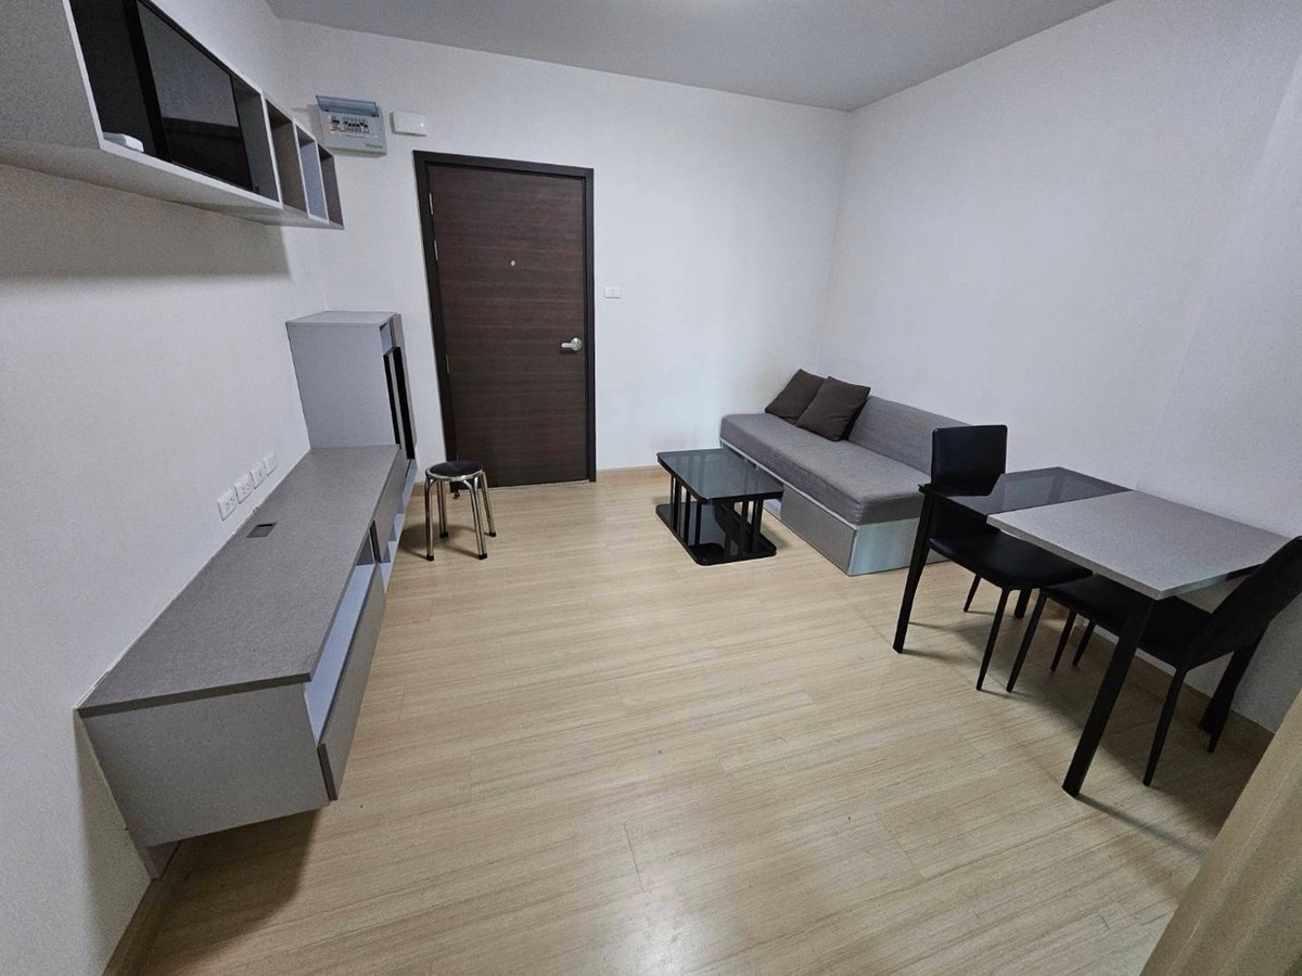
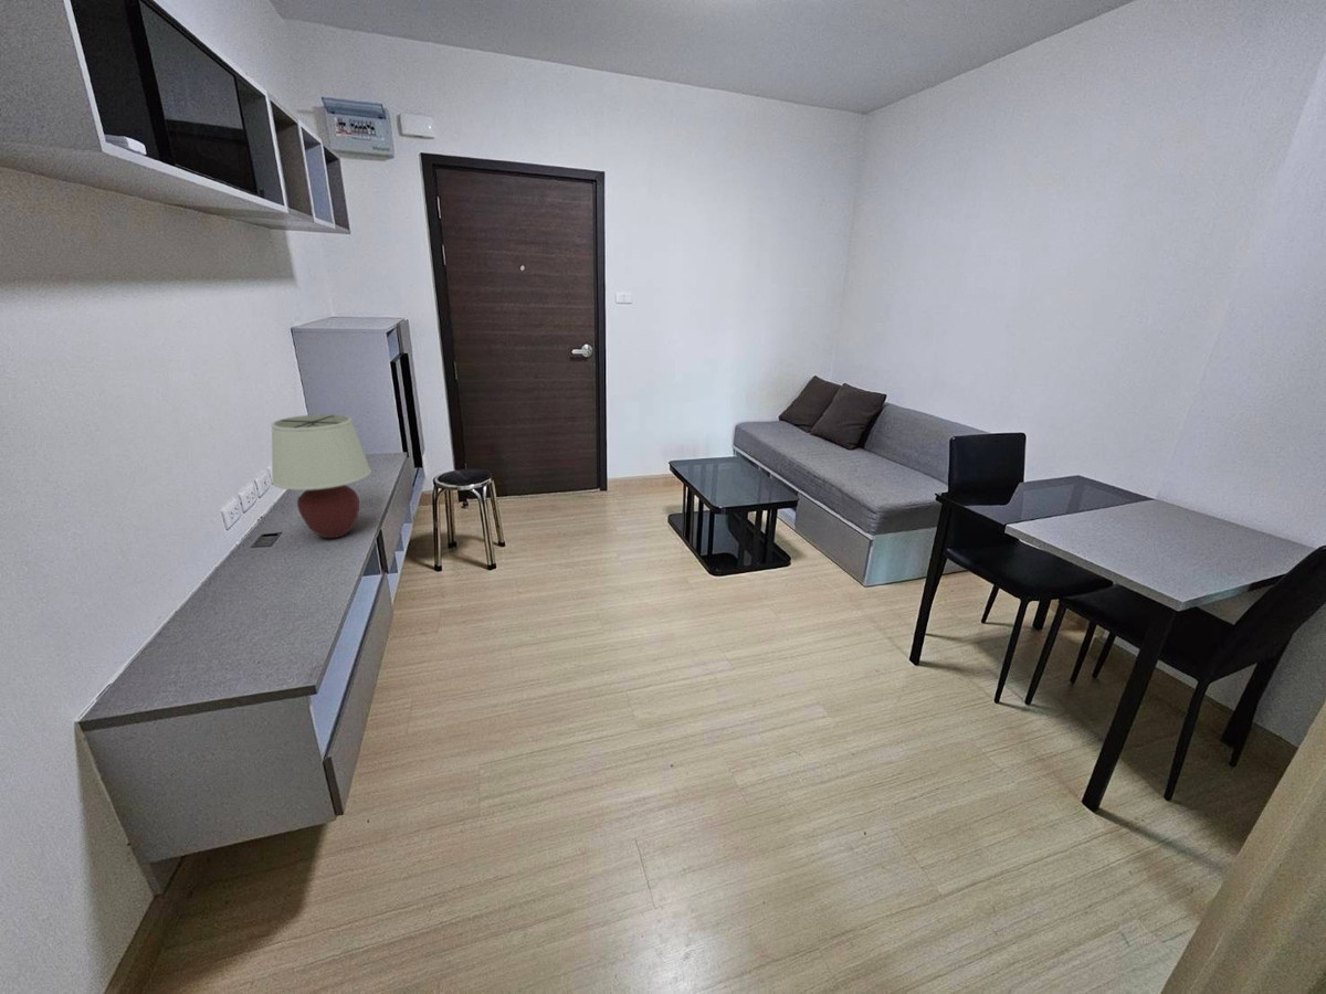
+ table lamp [270,413,372,539]
